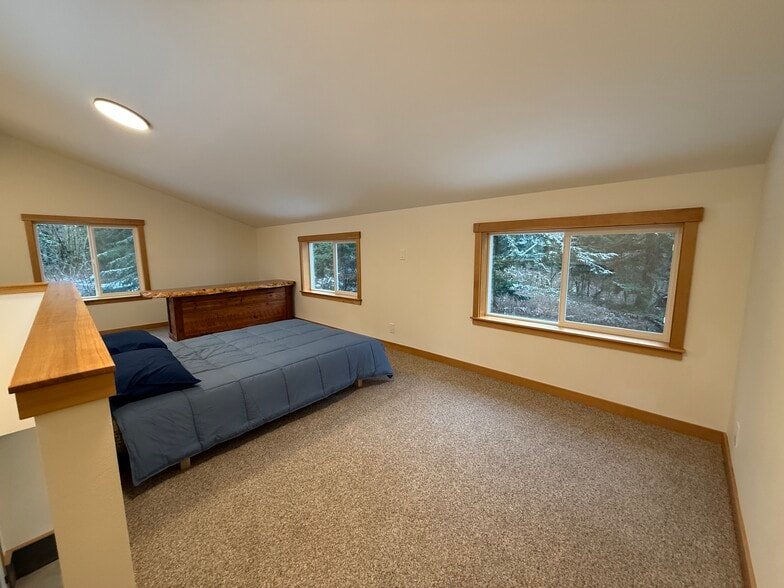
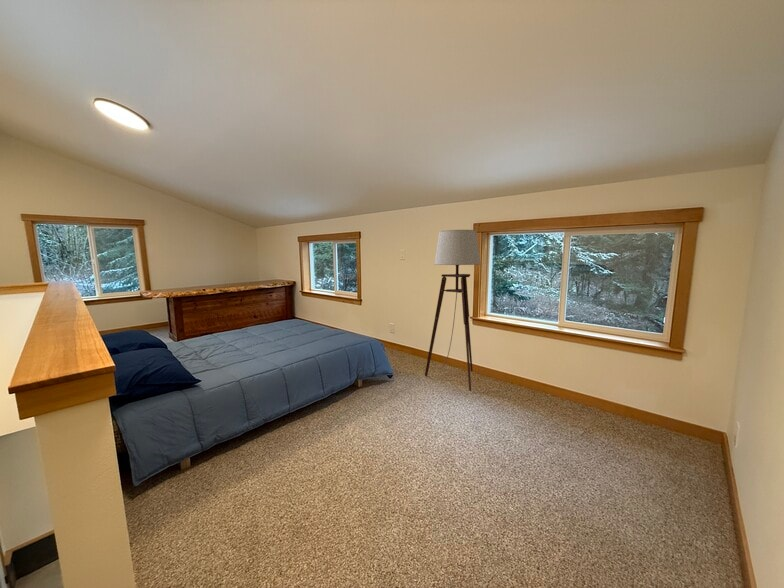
+ floor lamp [424,229,482,392]
